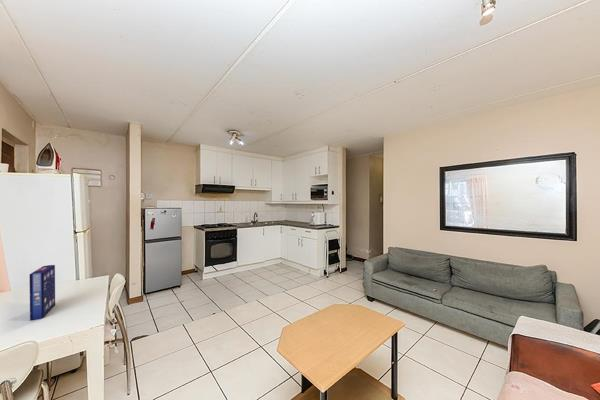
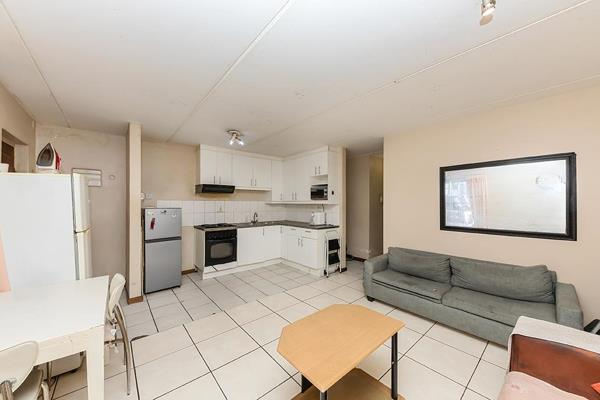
- cereal box [29,264,56,321]
